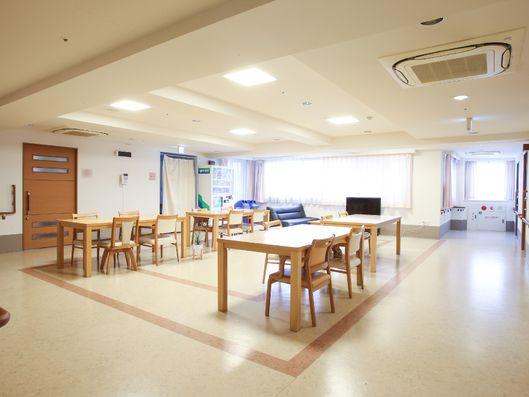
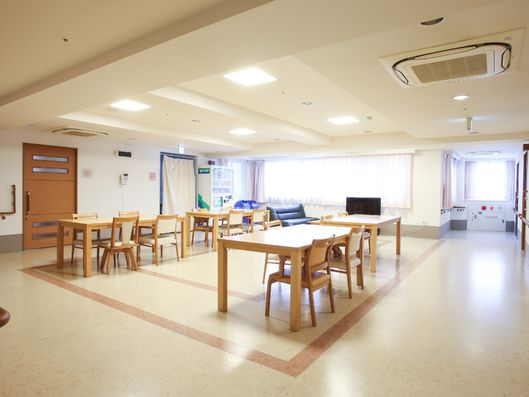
- house plant [188,220,208,261]
